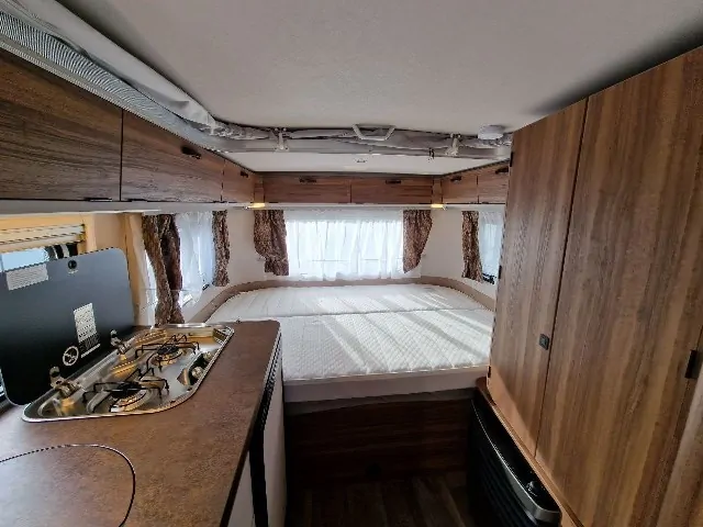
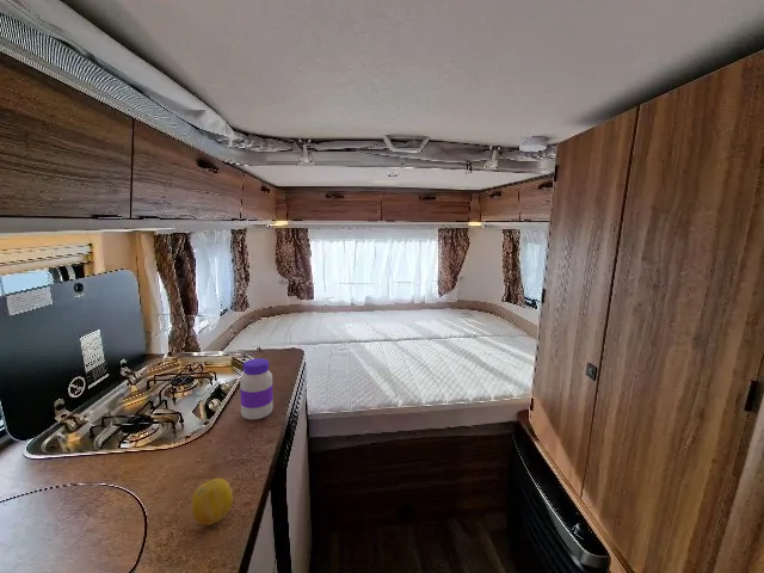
+ jar [239,357,273,421]
+ fruit [190,478,234,526]
